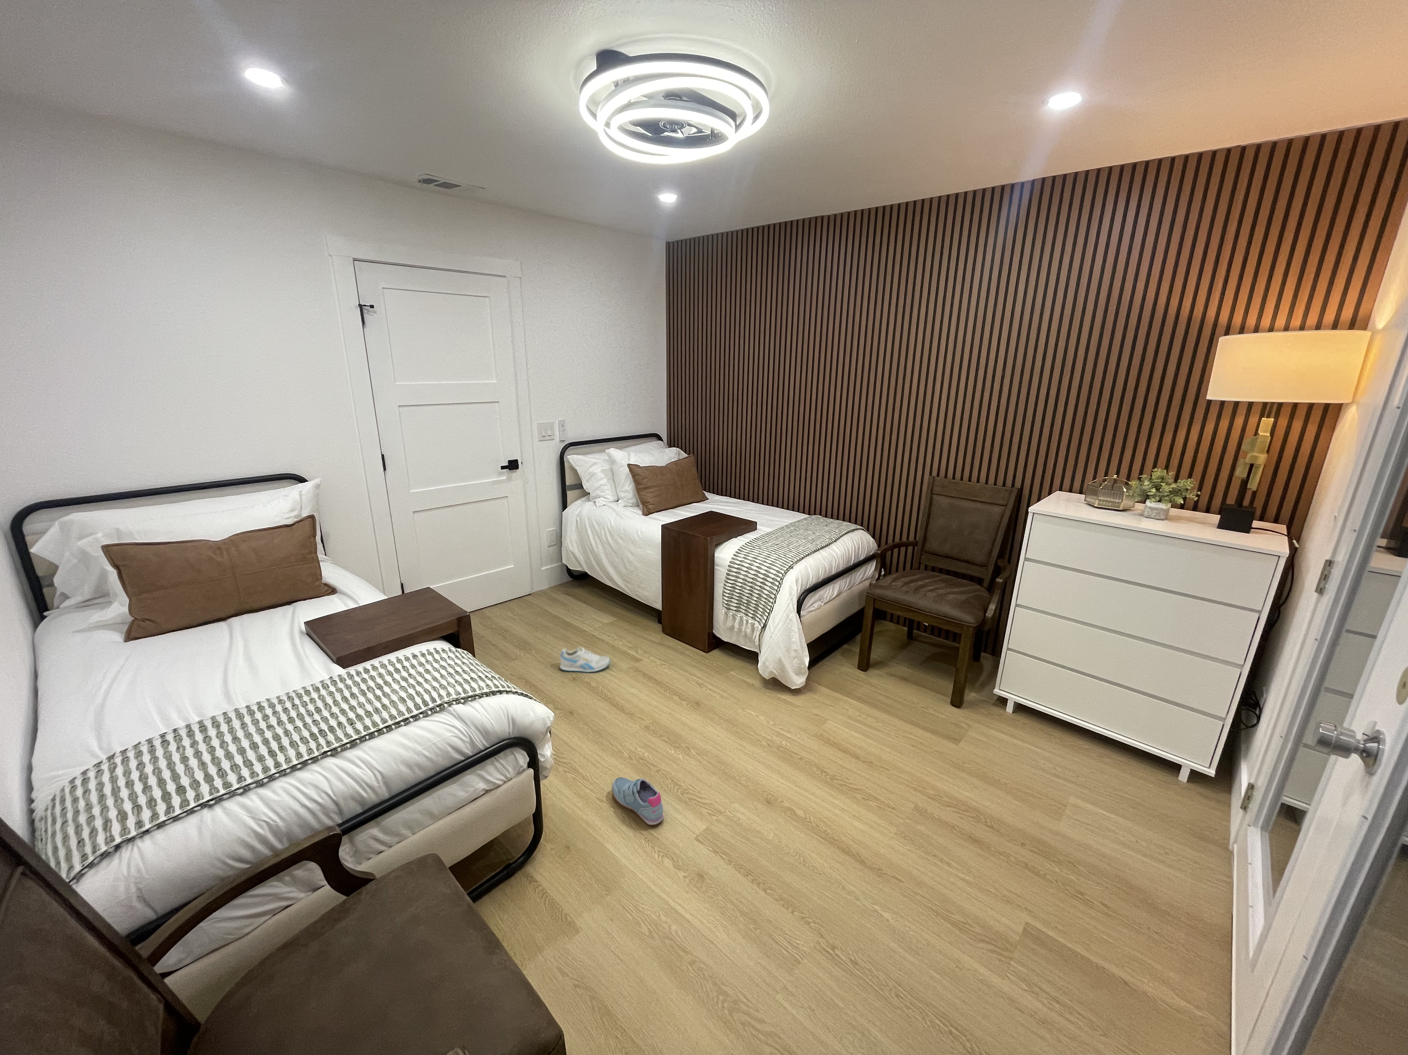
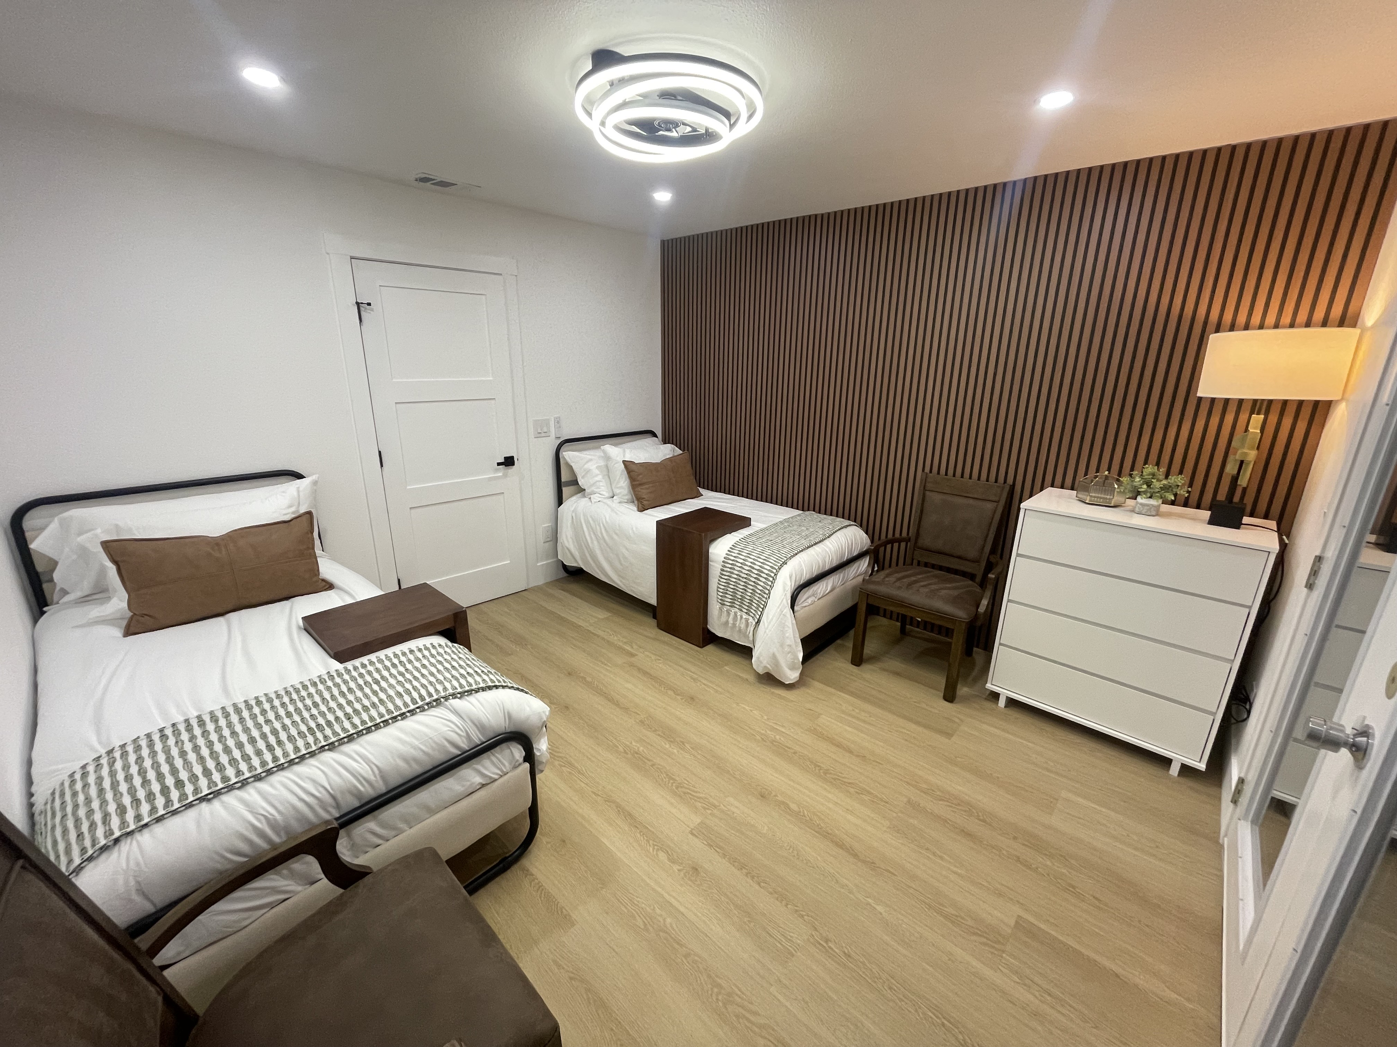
- shoe [612,777,664,826]
- sneaker [560,647,611,673]
